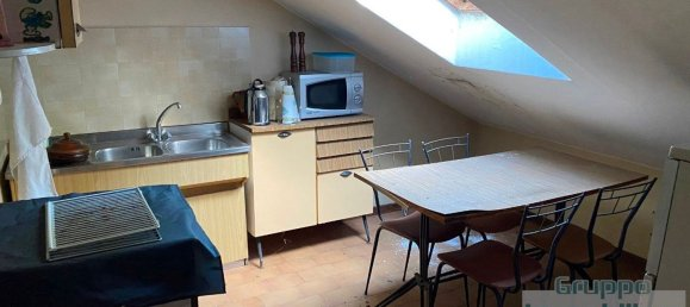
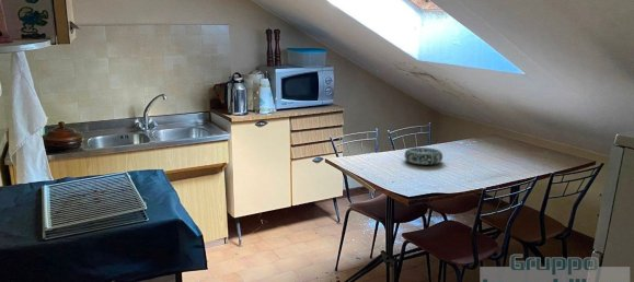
+ decorative bowl [403,146,443,166]
